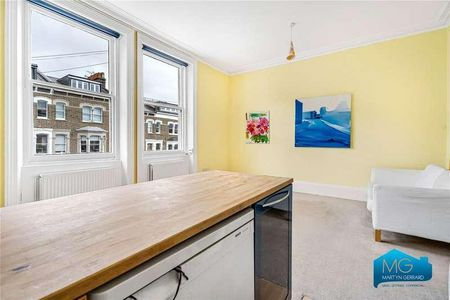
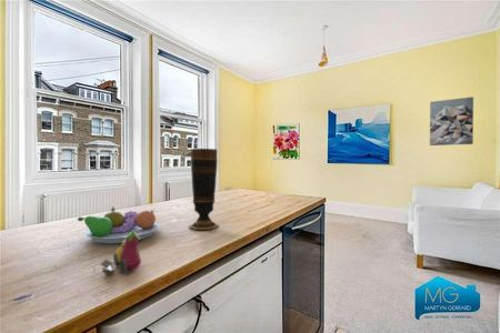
+ fruit [91,230,142,276]
+ vase [188,148,219,231]
+ wall art [429,97,474,147]
+ fruit bowl [77,205,160,244]
